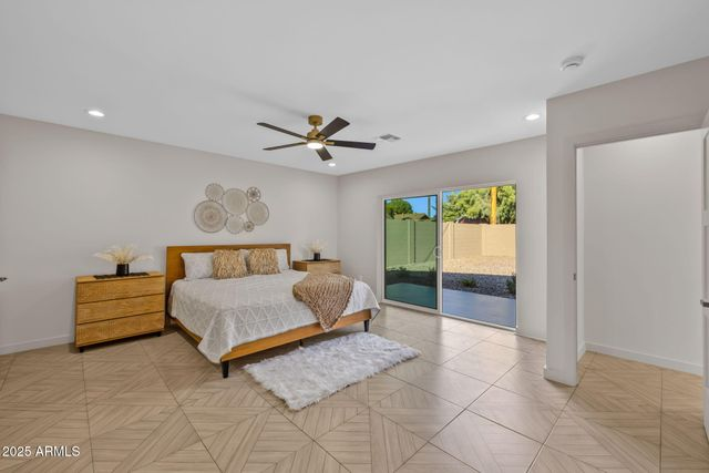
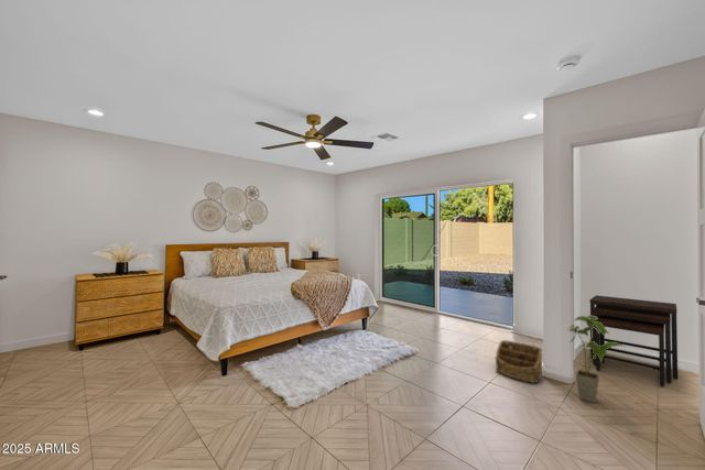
+ basket [494,339,543,384]
+ desk [588,295,679,387]
+ house plant [567,315,625,404]
